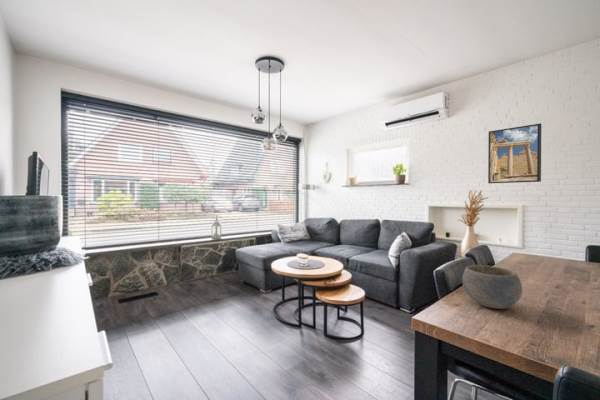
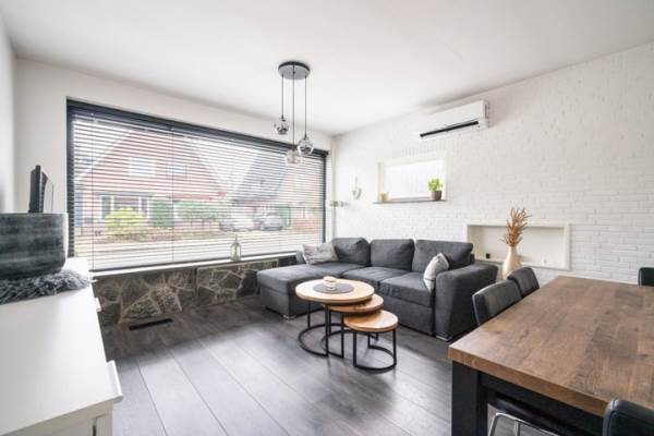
- bowl [461,264,523,310]
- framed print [487,122,542,184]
